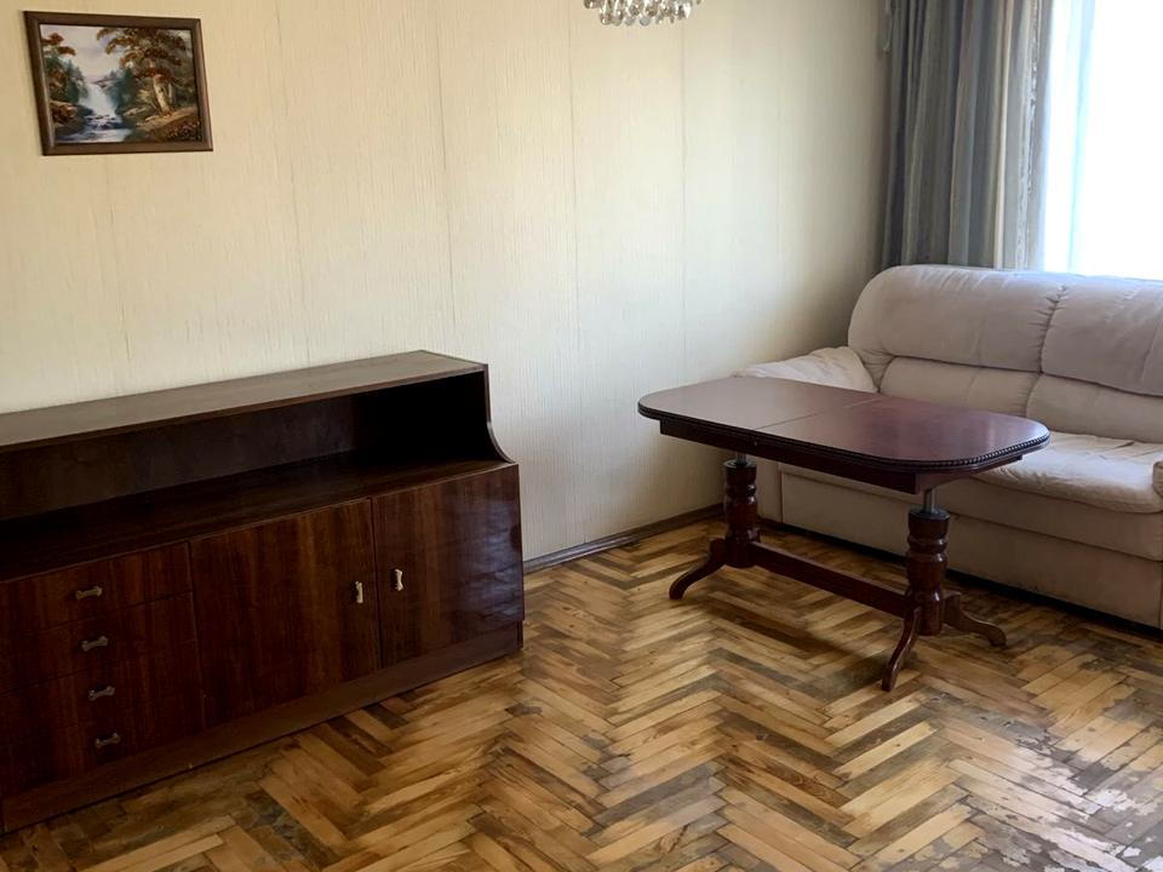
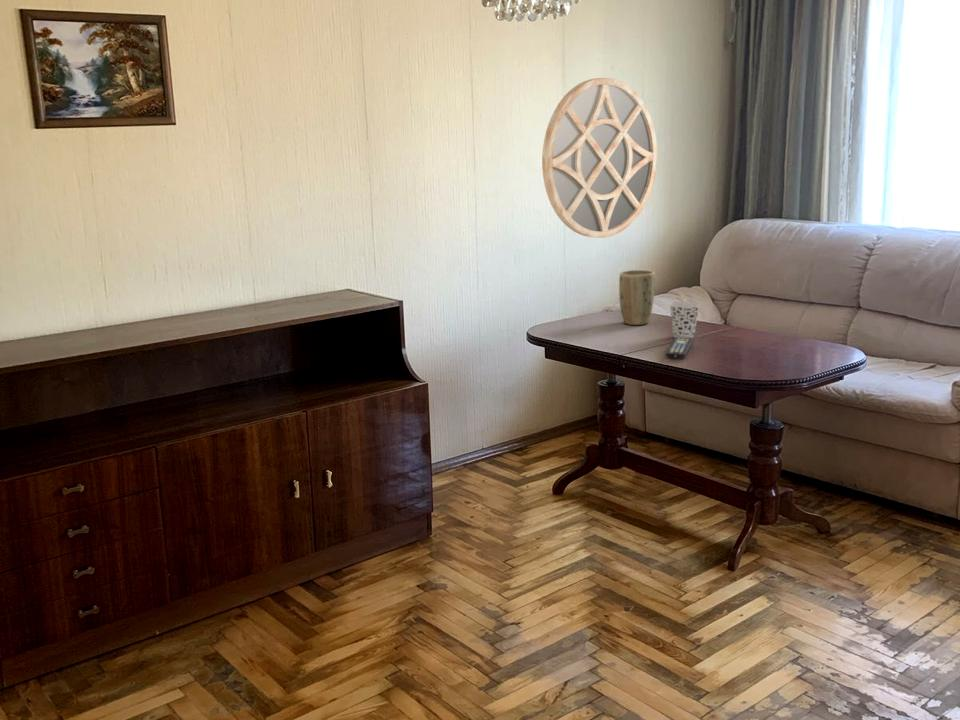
+ cup [668,300,700,338]
+ plant pot [618,269,656,326]
+ home mirror [541,77,658,239]
+ remote control [665,337,695,360]
